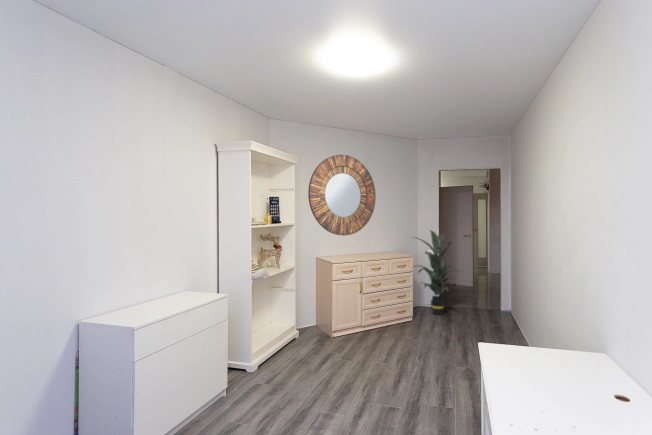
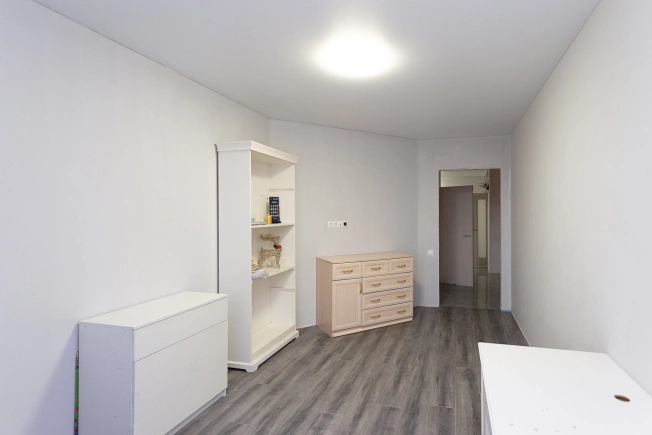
- indoor plant [412,229,462,316]
- home mirror [307,154,377,236]
